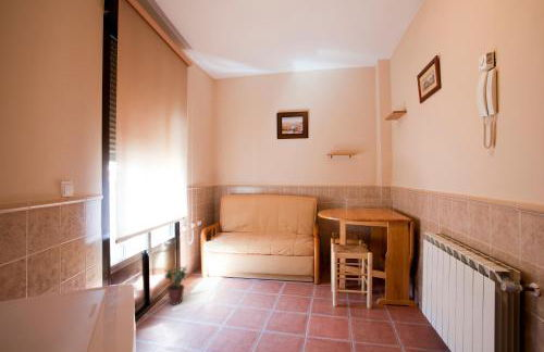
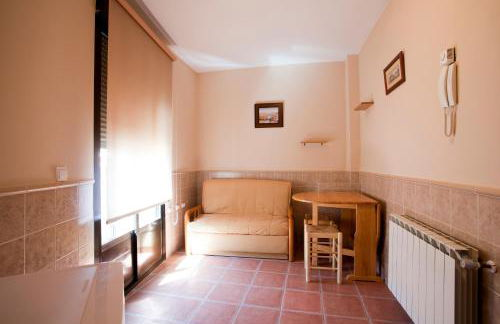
- potted plant [163,265,189,305]
